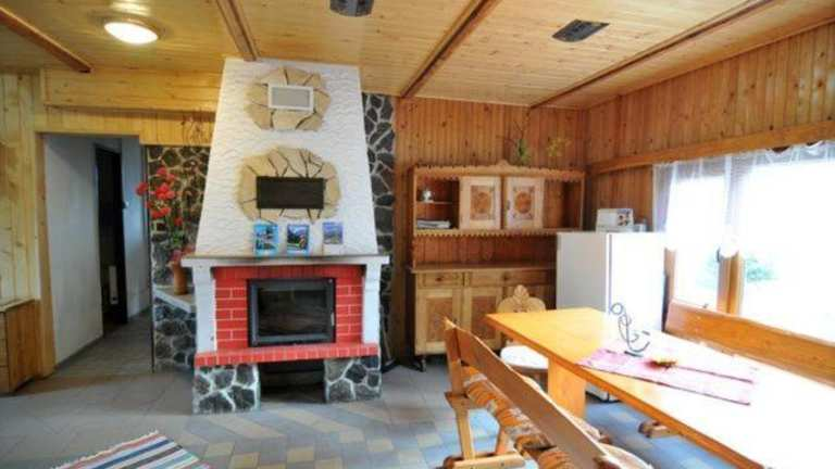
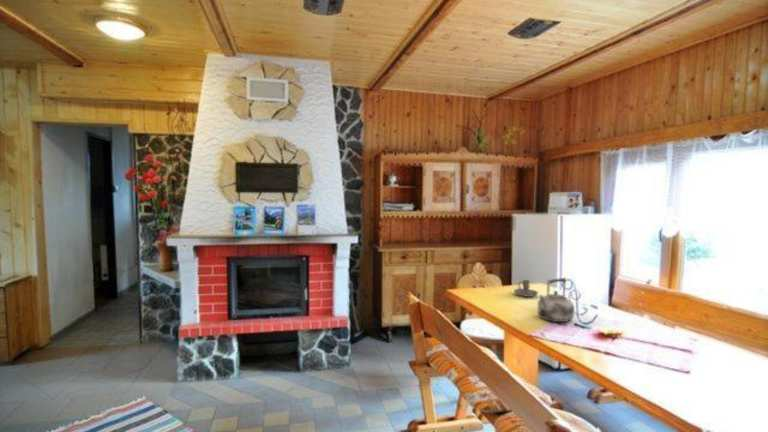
+ kettle [537,276,575,323]
+ candle holder [513,279,539,298]
